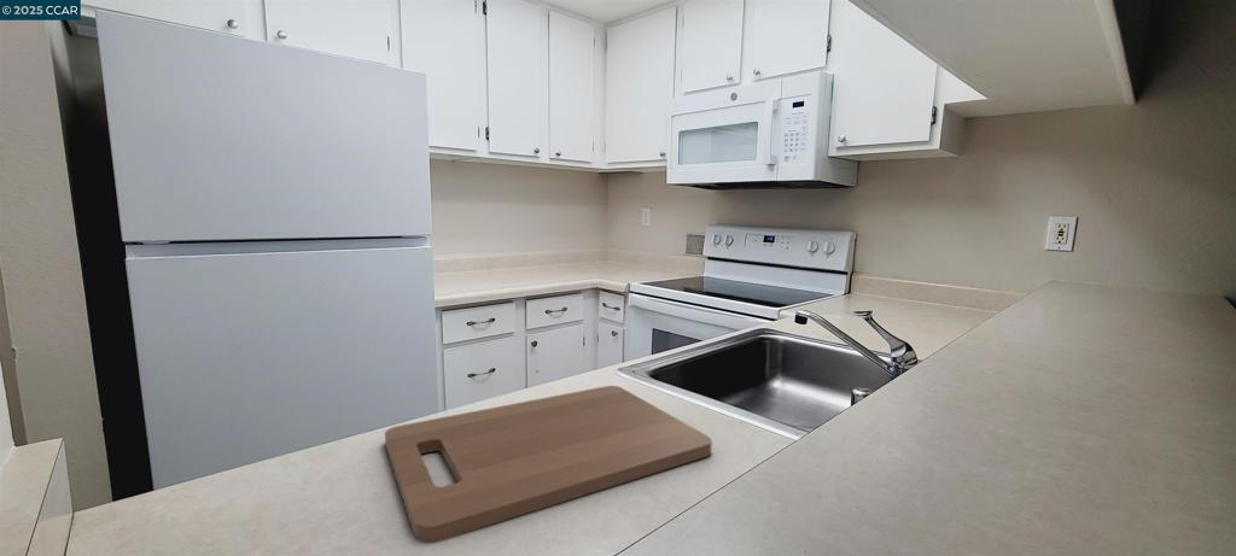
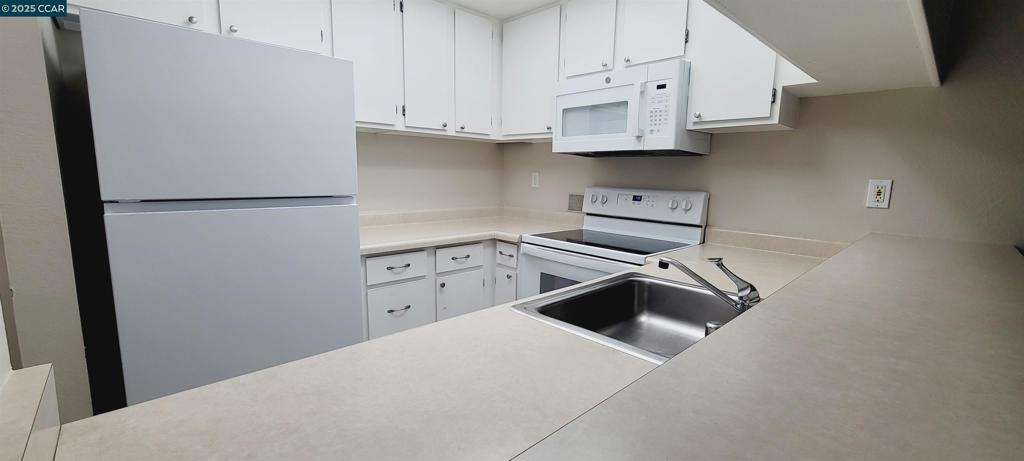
- cutting board [384,385,713,544]
